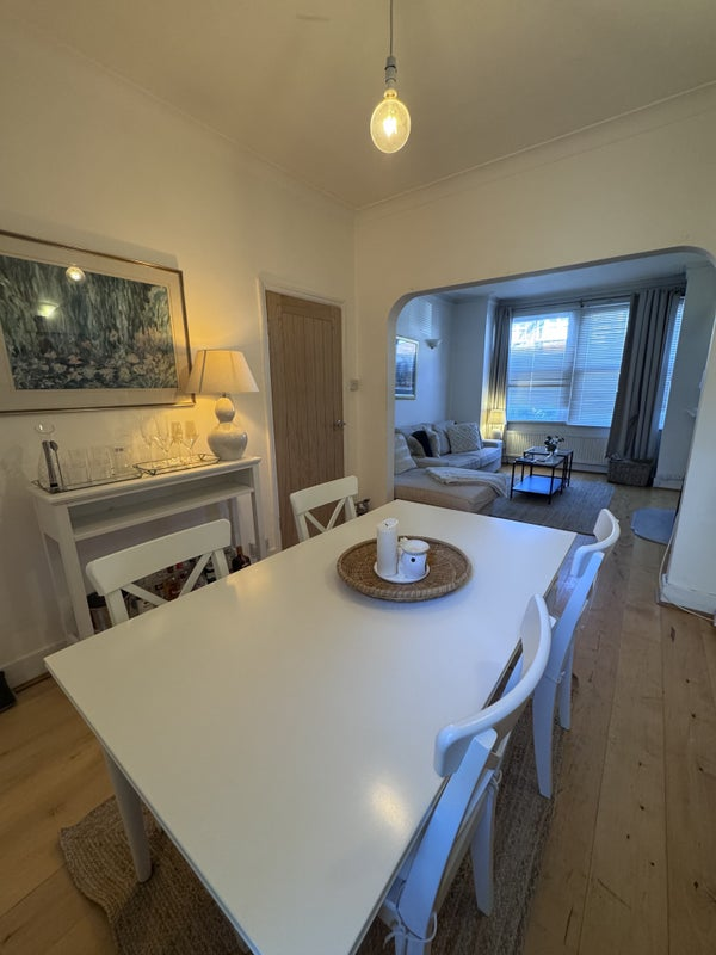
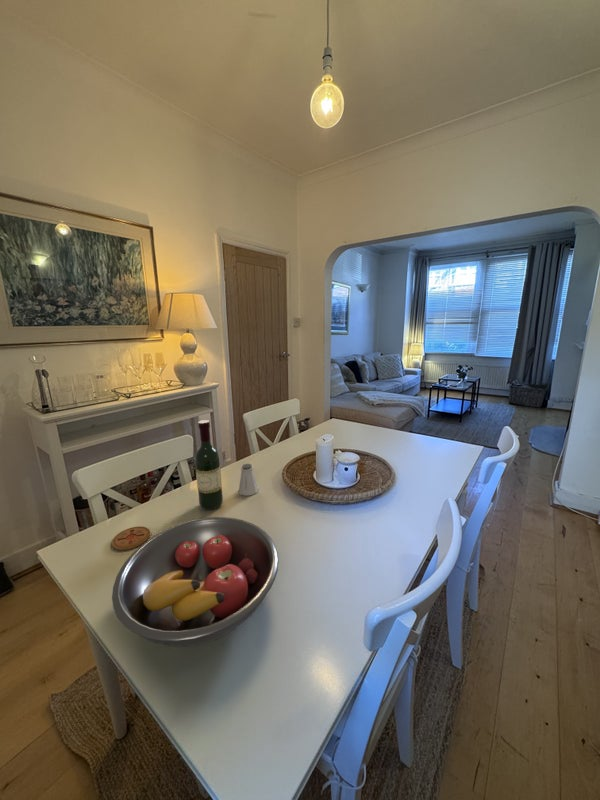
+ coaster [111,525,151,551]
+ saltshaker [238,463,259,497]
+ wine bottle [194,419,224,511]
+ fruit bowl [111,516,279,648]
